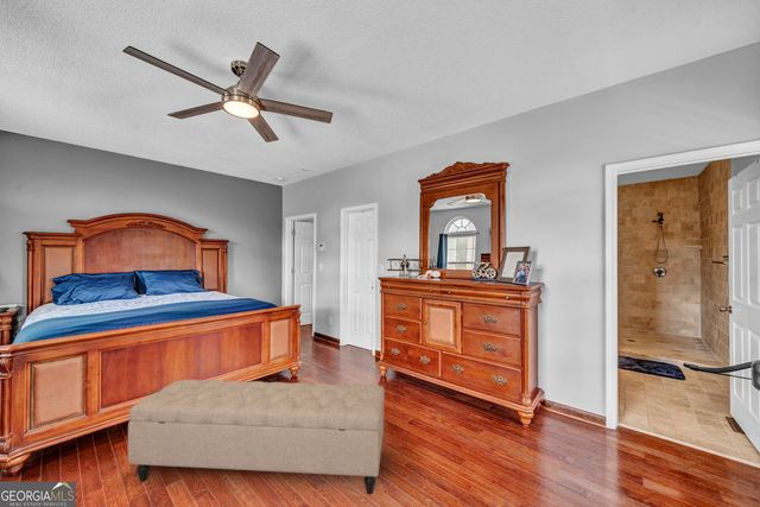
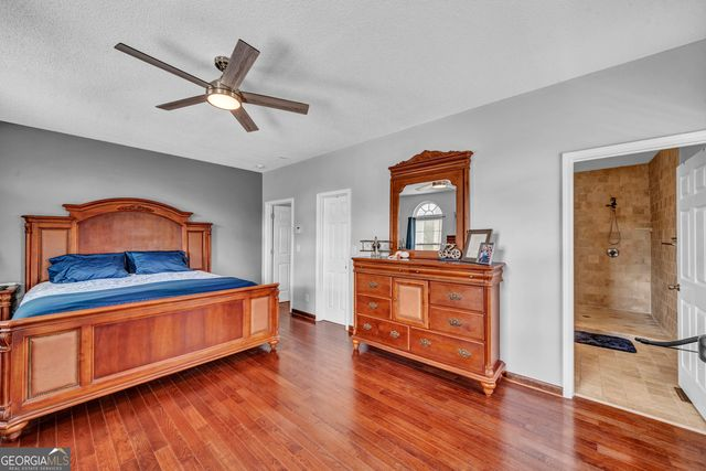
- bench [127,378,386,495]
